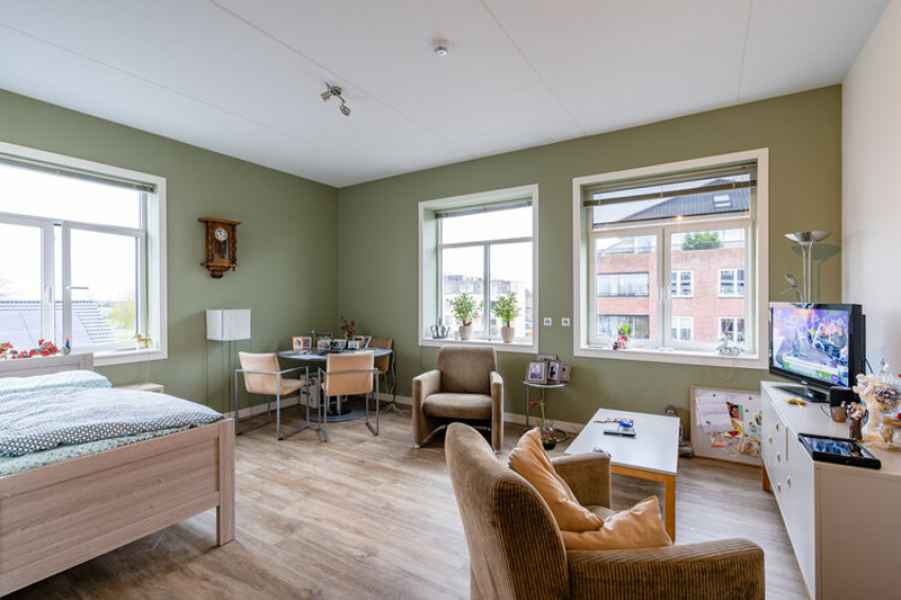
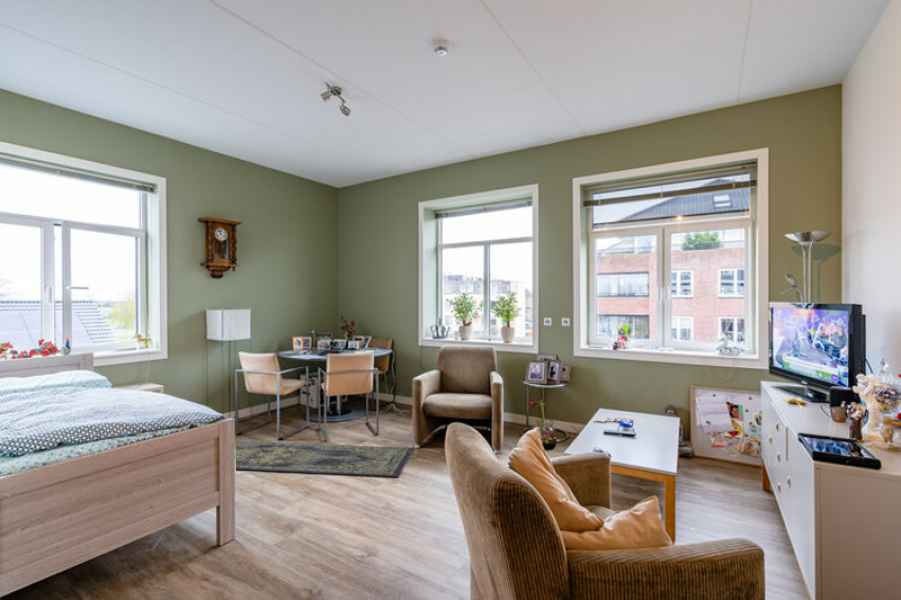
+ rug [235,440,414,478]
